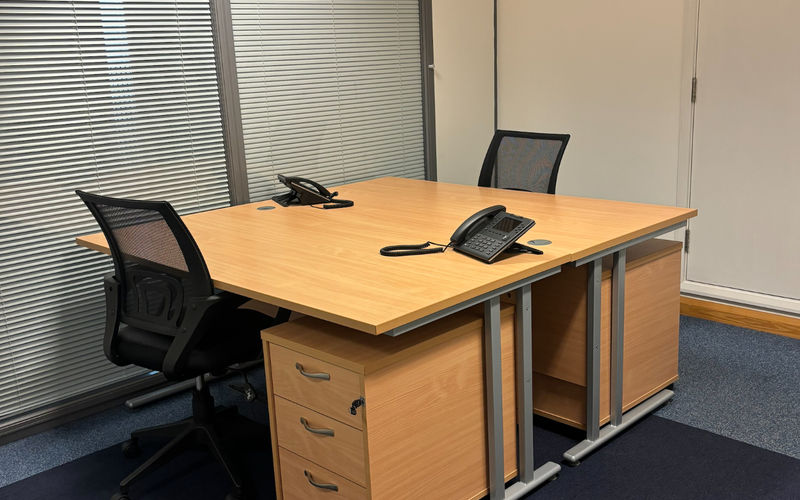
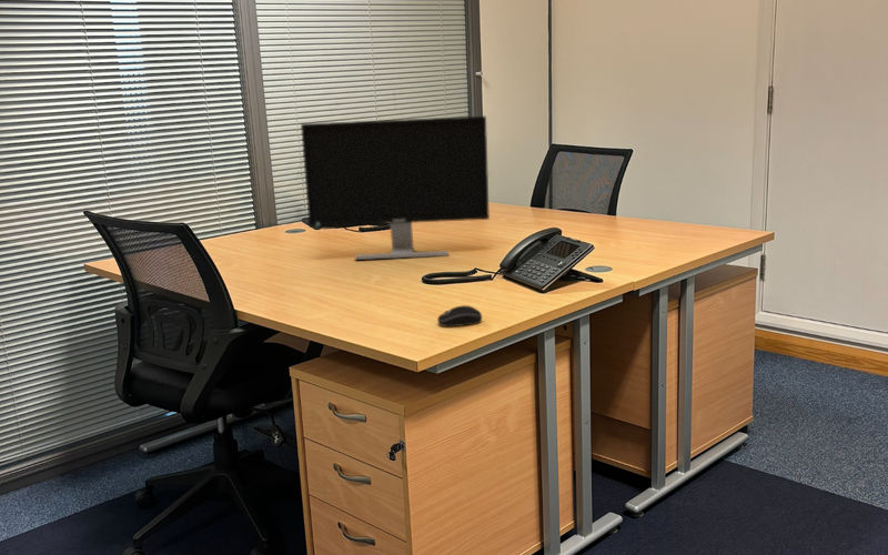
+ monitor [300,114,491,261]
+ computer mouse [436,304,483,327]
